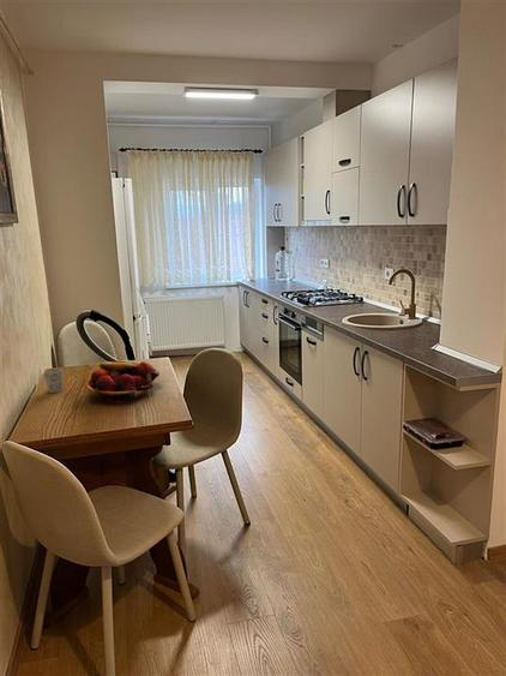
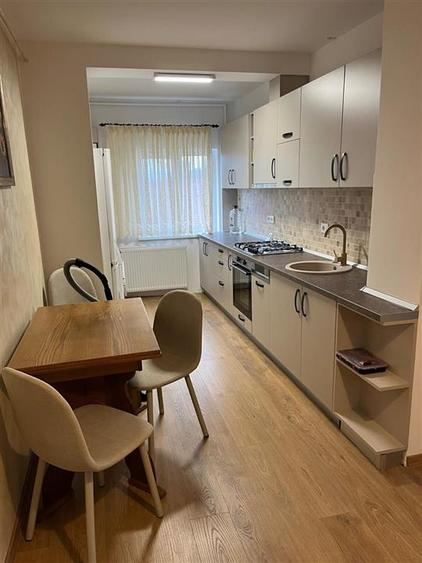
- fruit basket [84,359,161,403]
- mug [42,367,64,394]
